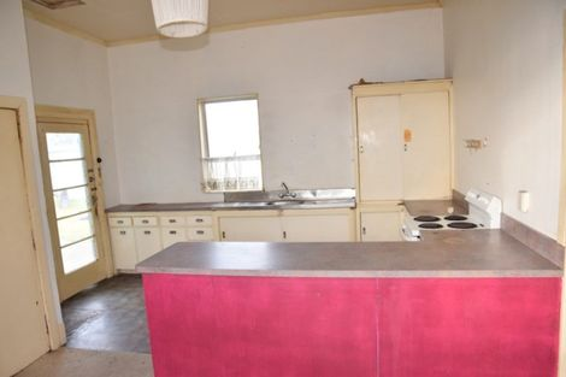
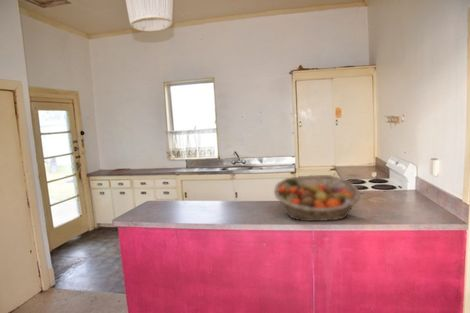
+ fruit basket [273,174,361,222]
